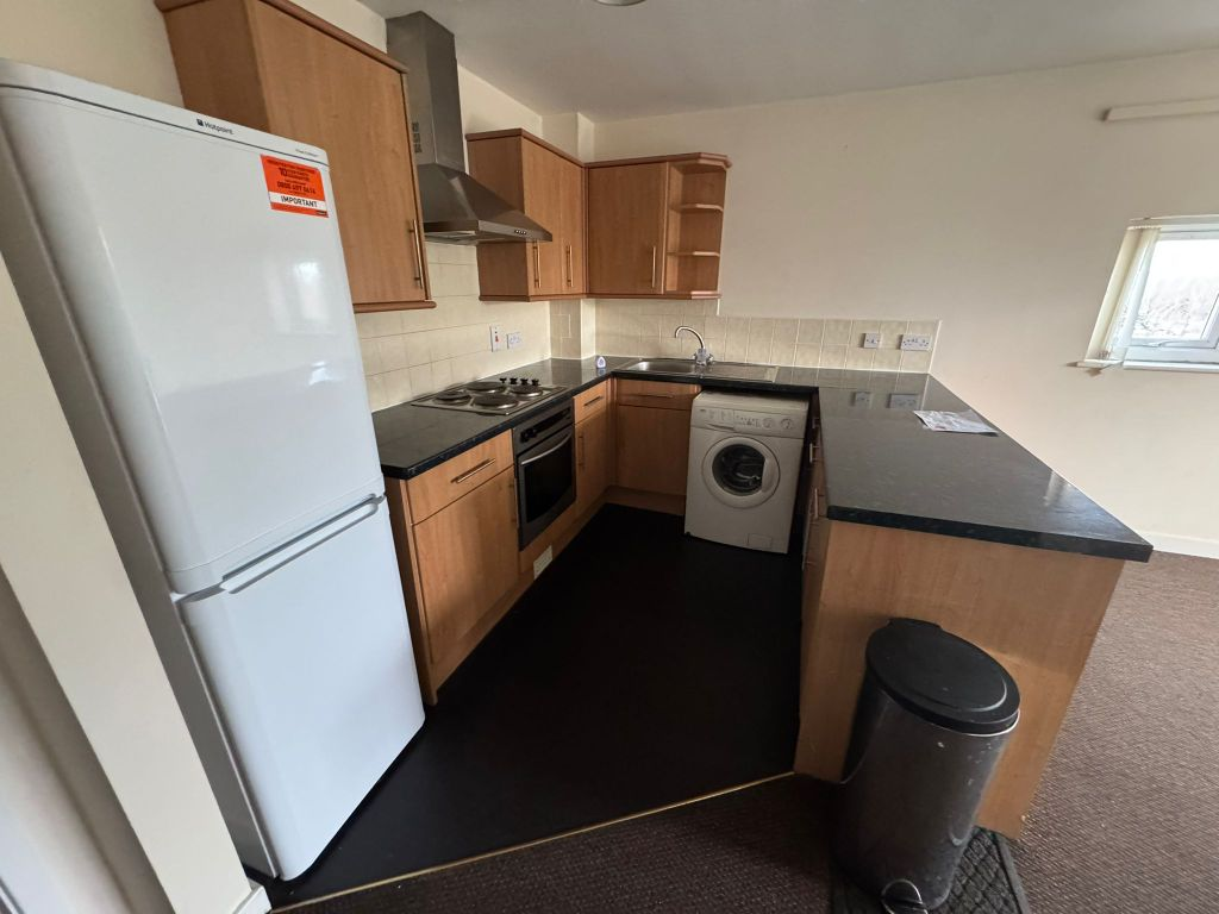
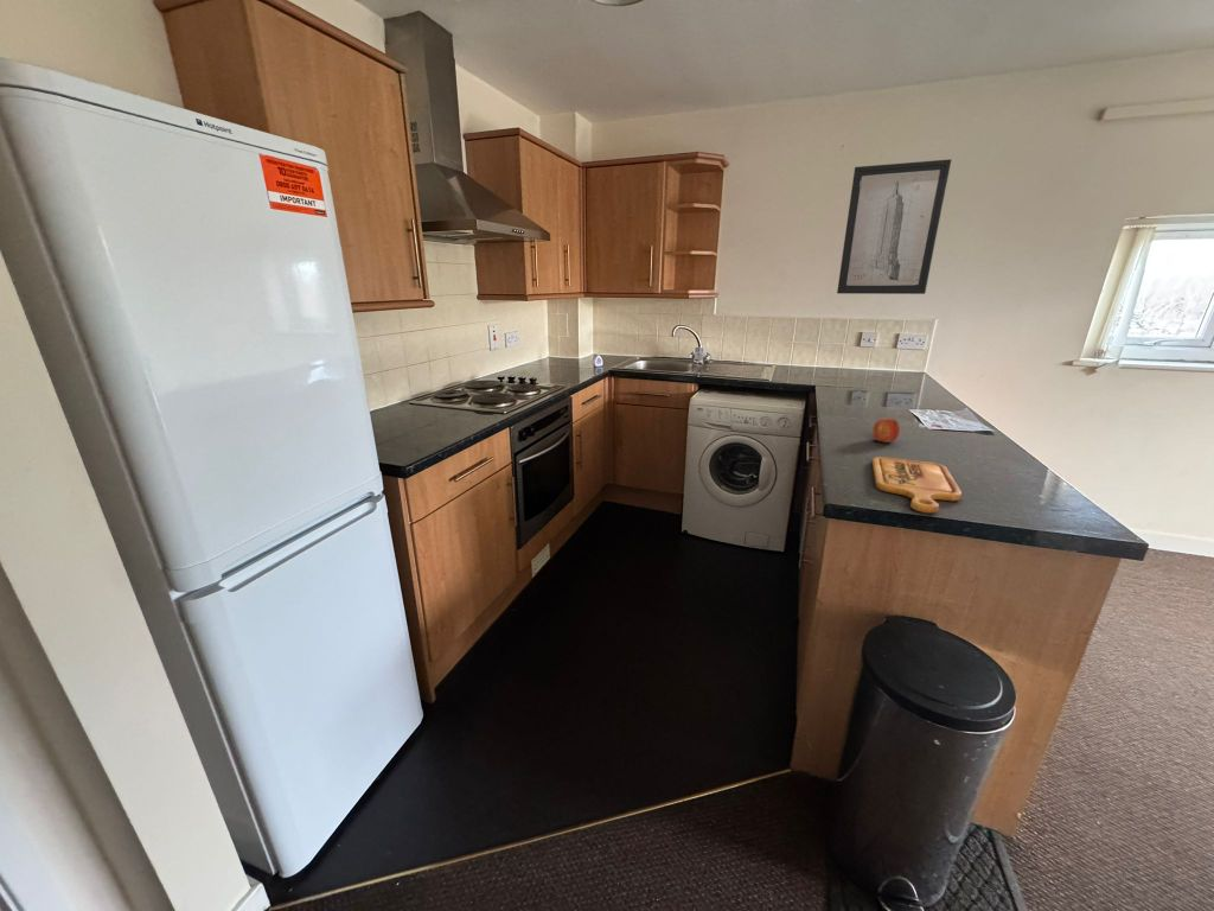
+ cutting board [871,456,963,514]
+ wall art [836,158,952,295]
+ fruit [871,418,901,444]
